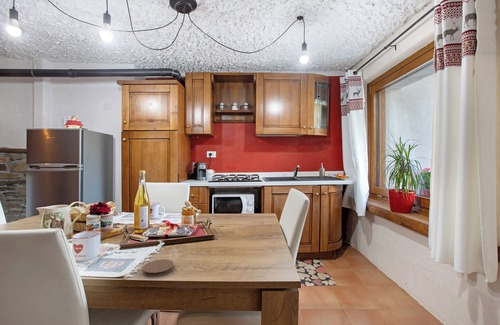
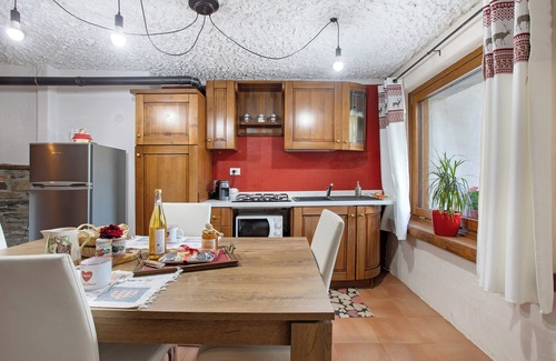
- coaster [142,258,175,278]
